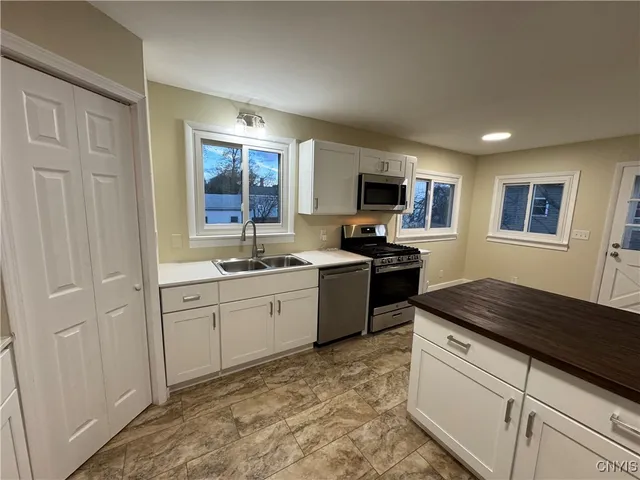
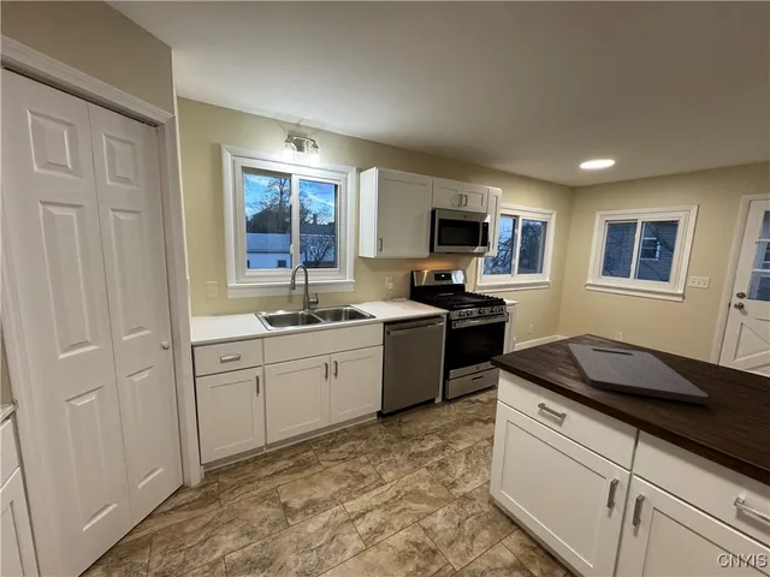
+ cutting board [565,343,710,405]
